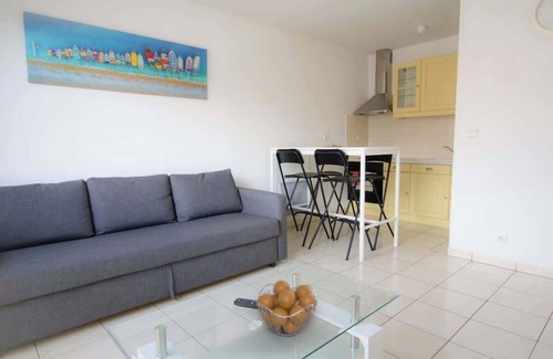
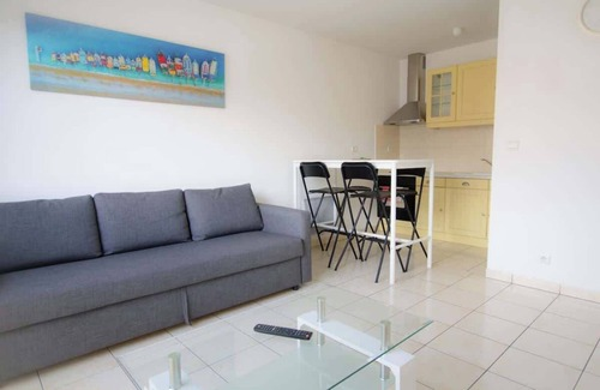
- fruit basket [255,279,319,337]
